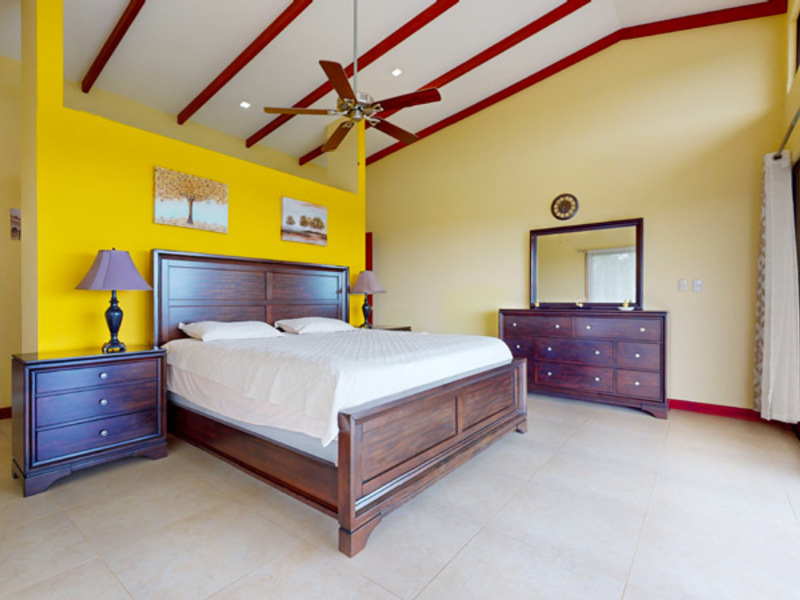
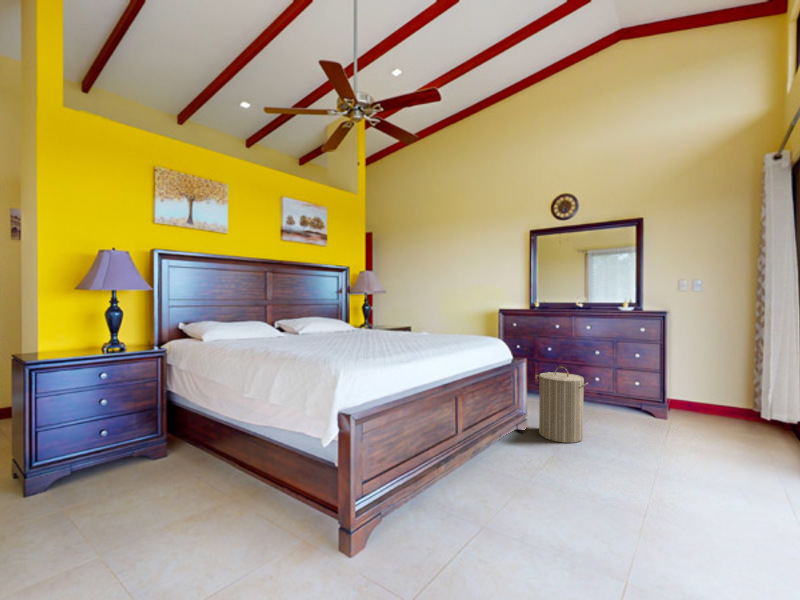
+ laundry hamper [534,366,589,444]
